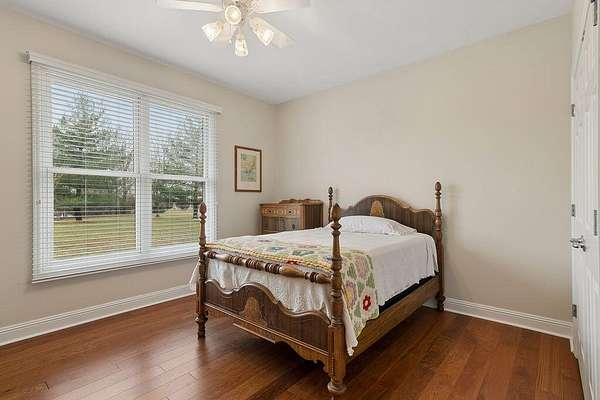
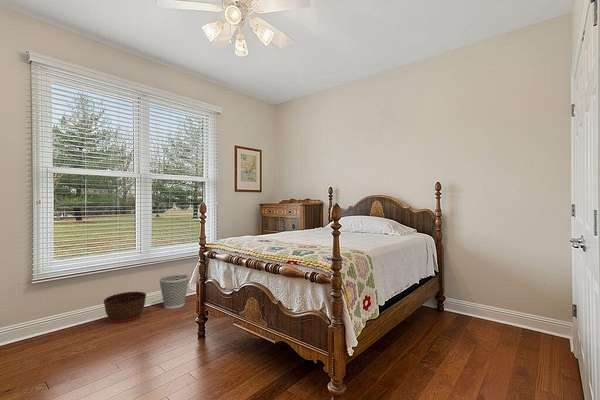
+ wastebasket [158,273,191,310]
+ basket [103,291,147,324]
